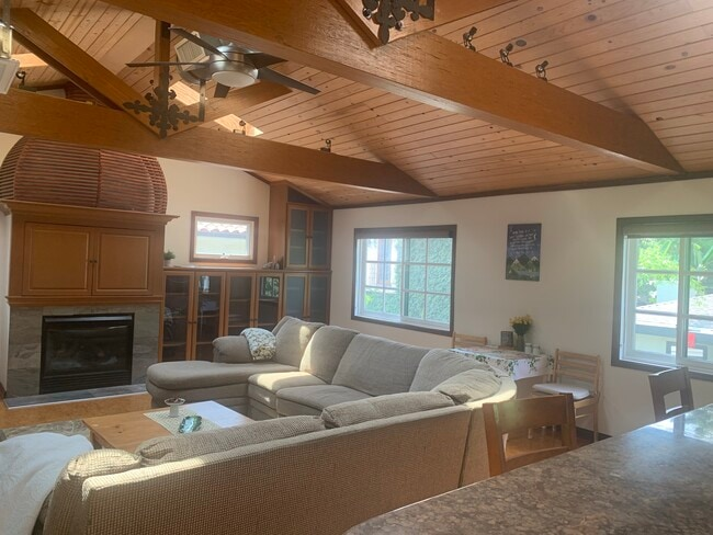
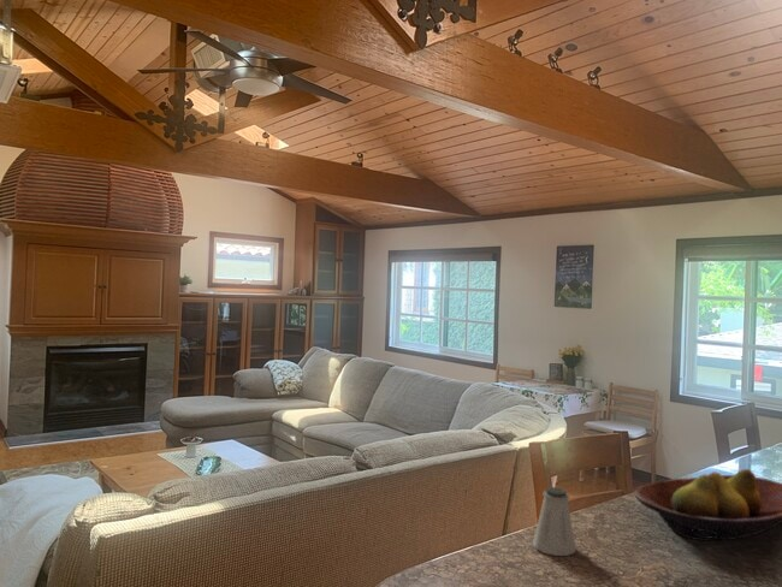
+ saltshaker [532,486,577,557]
+ fruit bowl [634,468,782,541]
